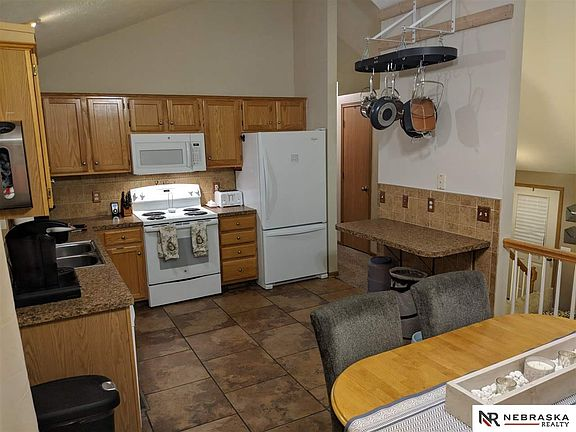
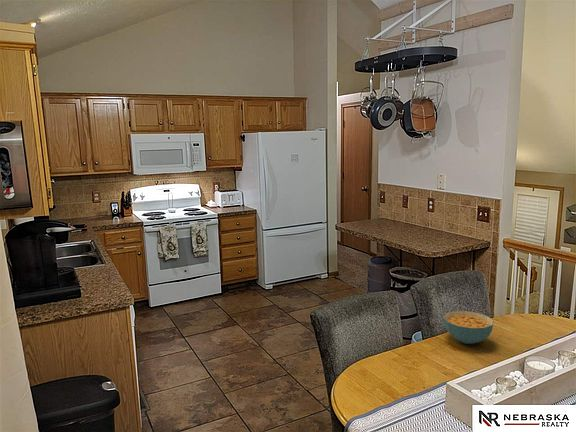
+ cereal bowl [442,310,495,345]
